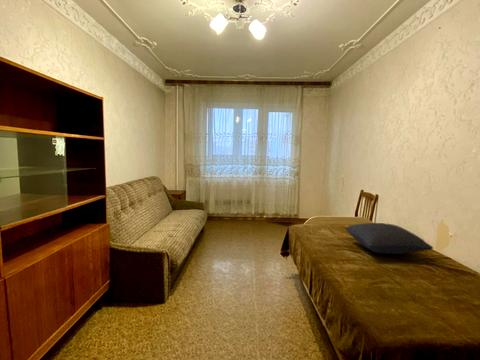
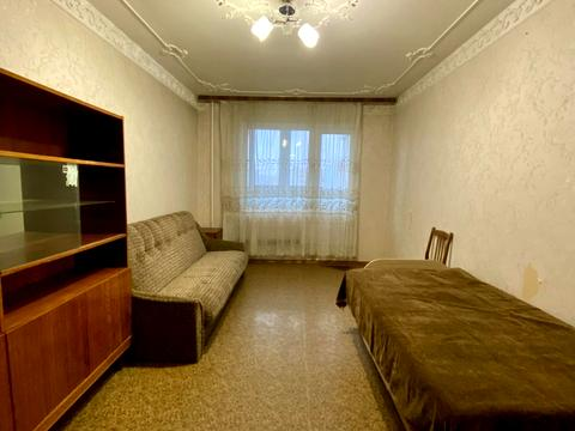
- pillow [343,222,434,255]
